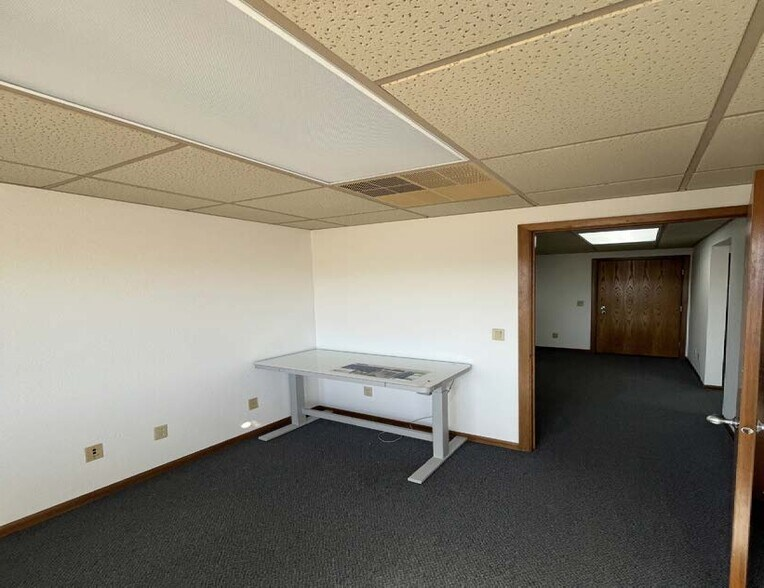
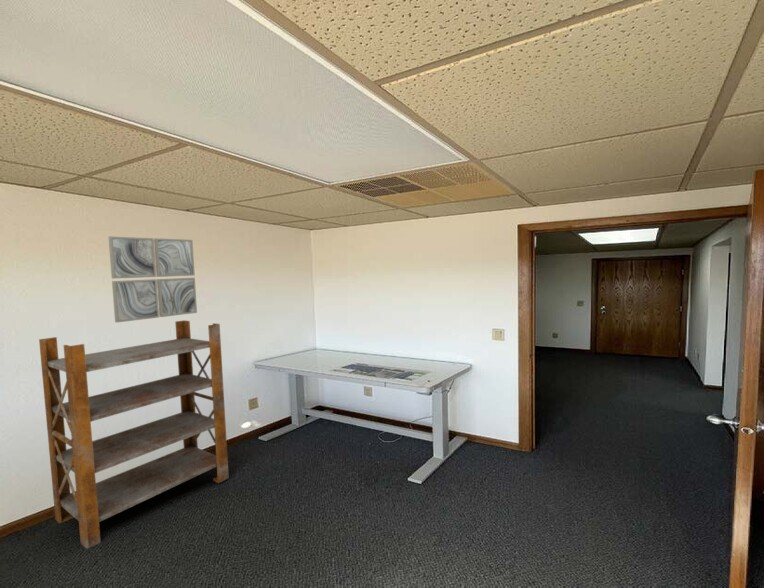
+ shelving unit [38,319,230,550]
+ wall art [108,235,198,323]
